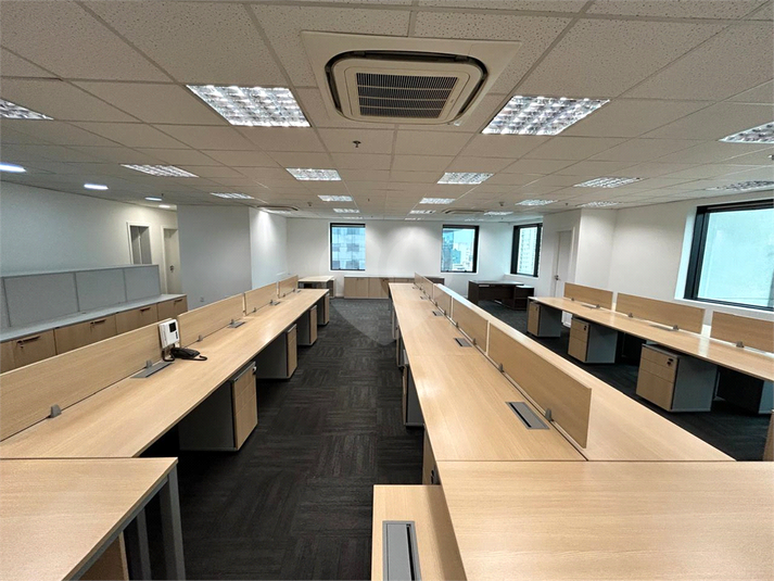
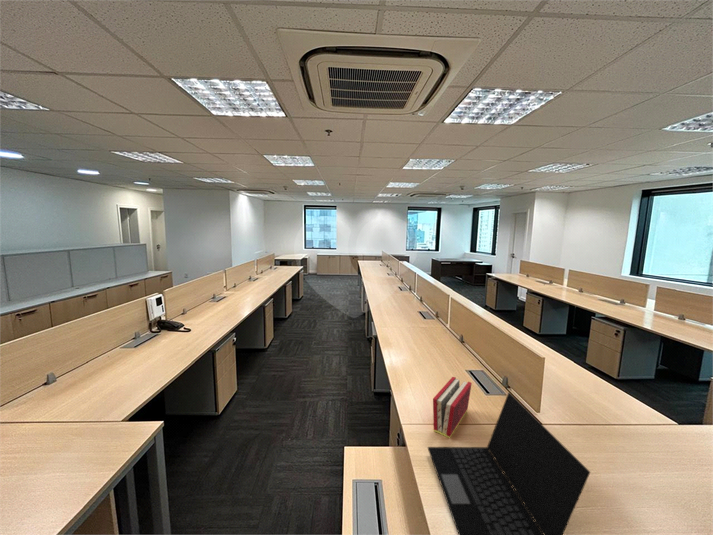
+ book [432,376,473,439]
+ laptop [427,391,591,535]
